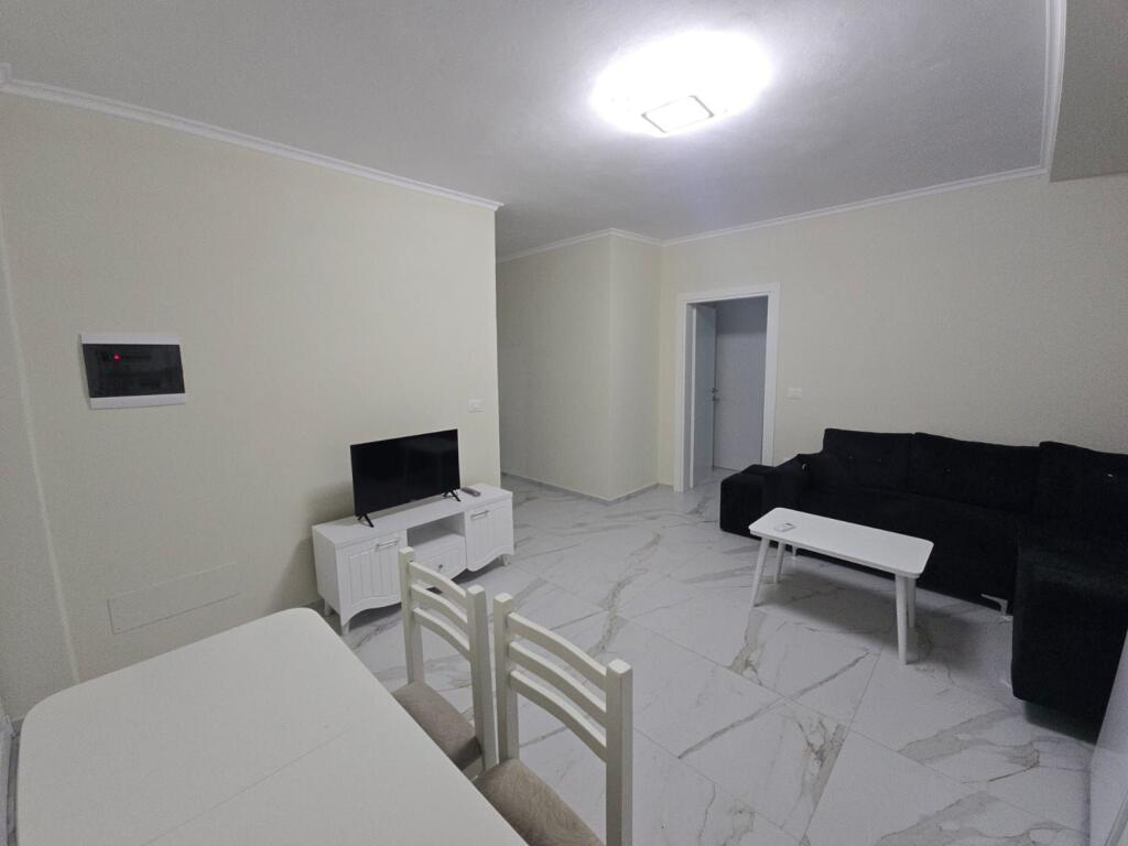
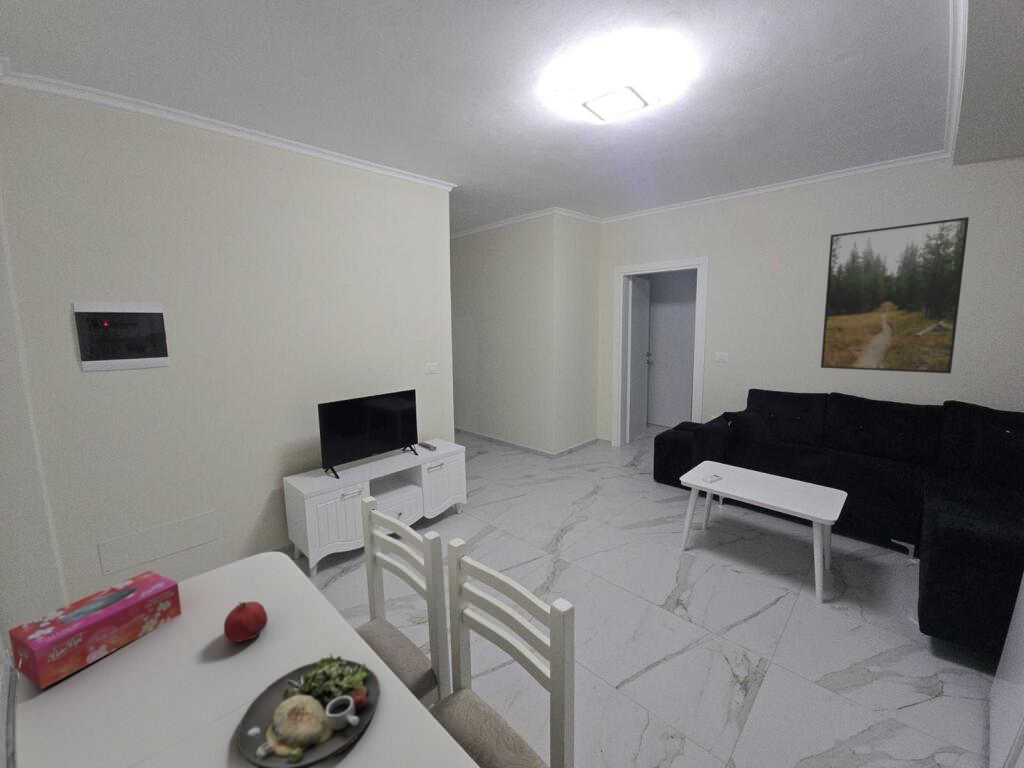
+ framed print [820,216,970,375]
+ tissue box [7,569,183,690]
+ fruit [223,600,269,643]
+ dinner plate [237,653,381,768]
